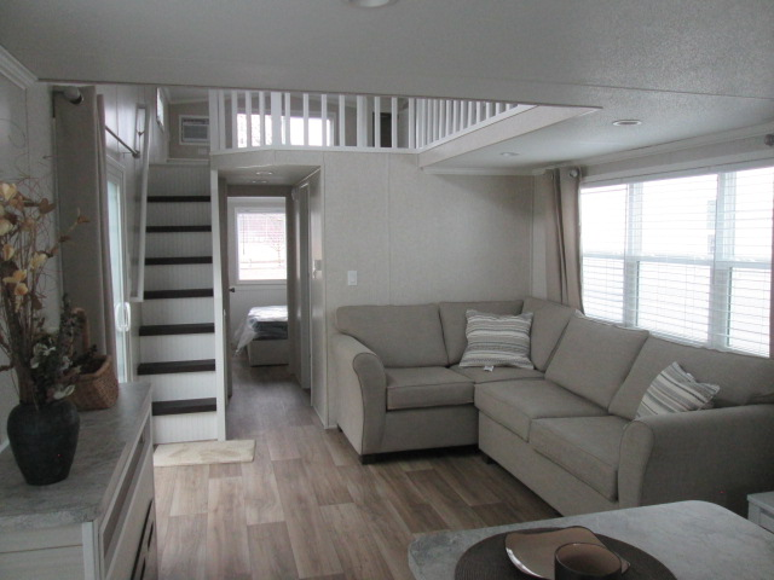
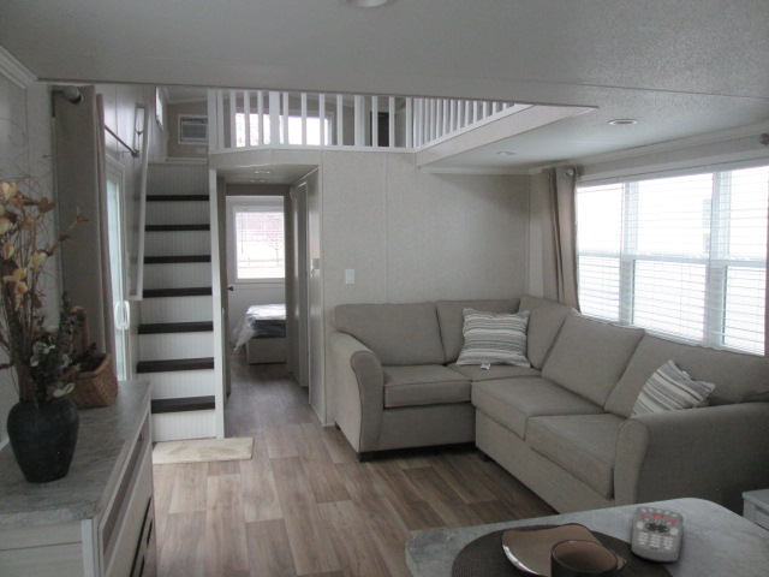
+ remote control [631,505,685,564]
